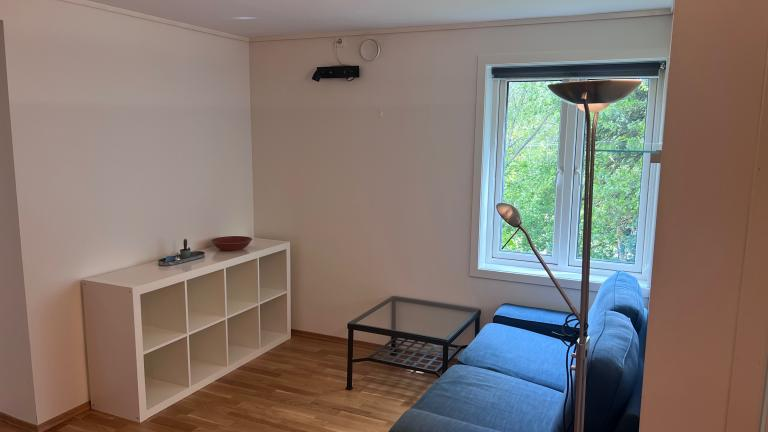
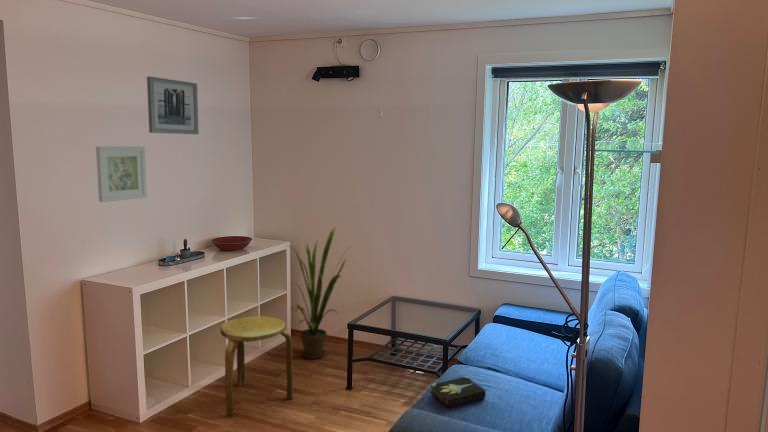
+ hardback book [429,375,487,409]
+ stool [219,315,294,417]
+ wall art [146,76,200,135]
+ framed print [95,146,148,203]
+ house plant [285,226,350,360]
